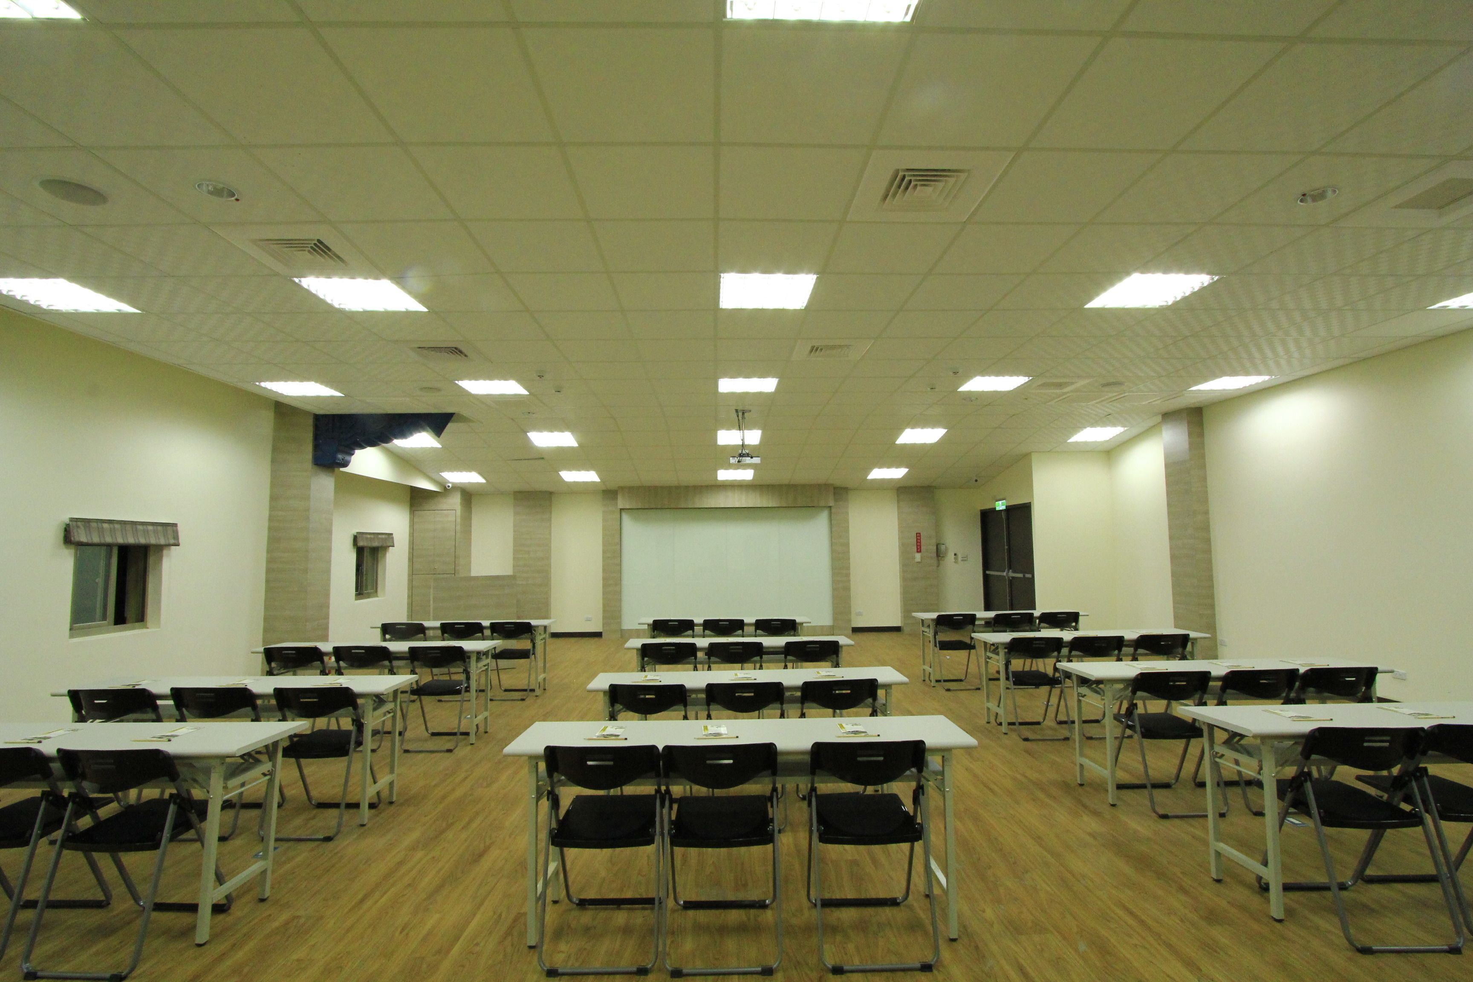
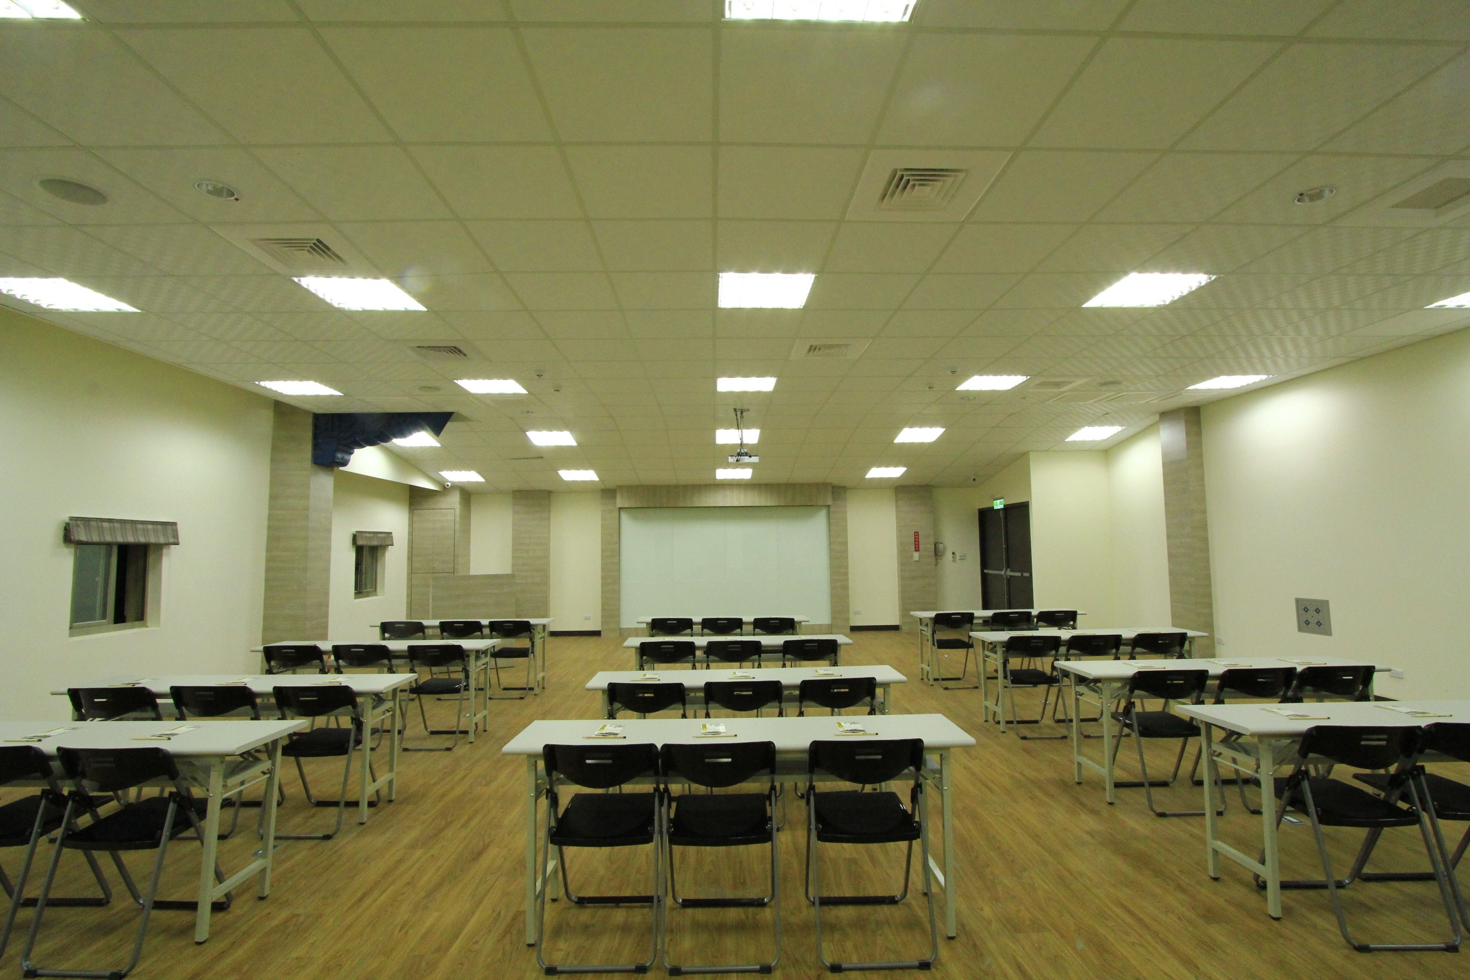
+ wall art [1294,597,1333,637]
